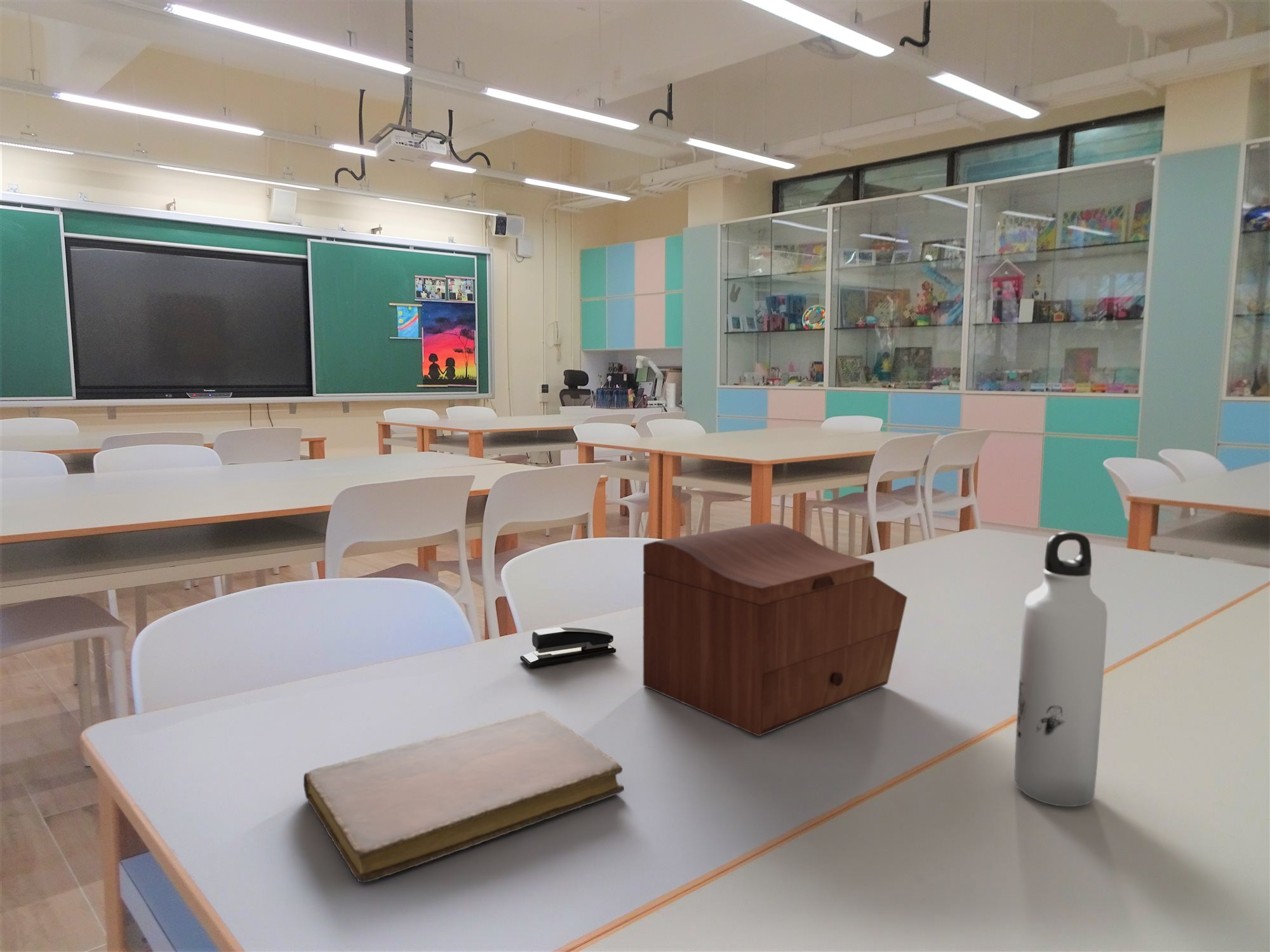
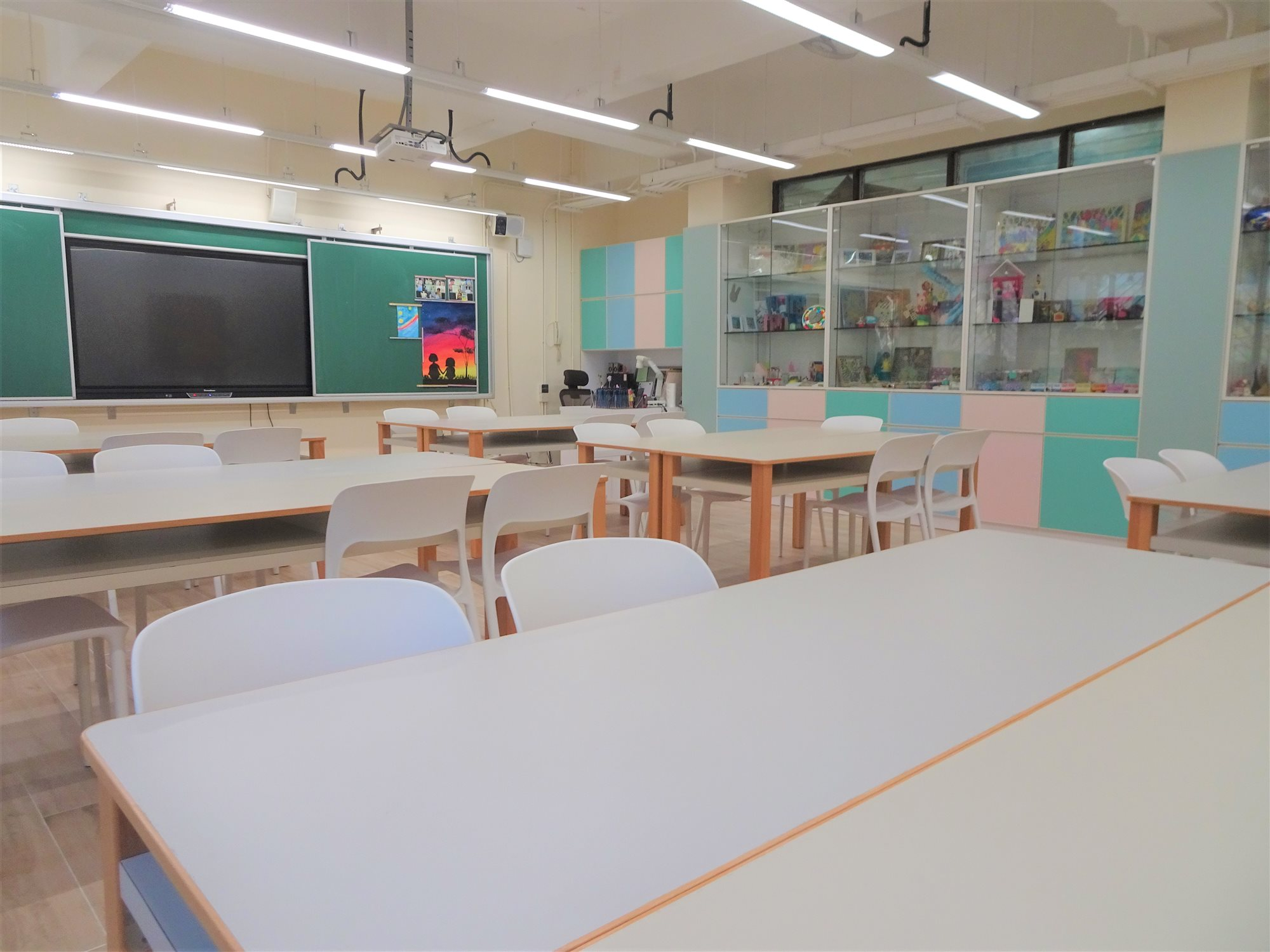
- stapler [519,626,617,668]
- notebook [303,709,624,883]
- sewing box [643,522,908,737]
- water bottle [1013,531,1108,807]
